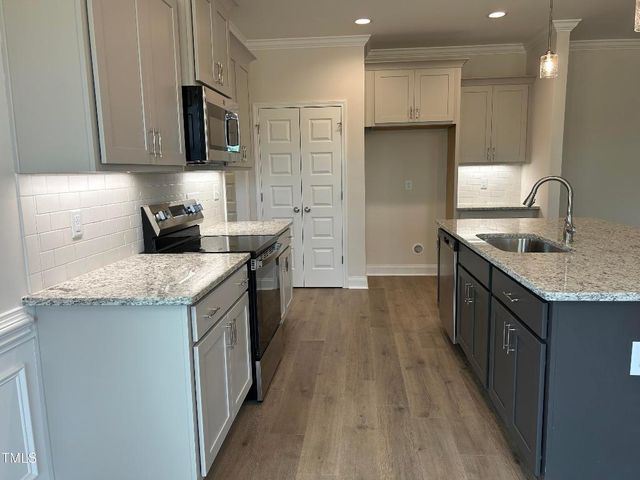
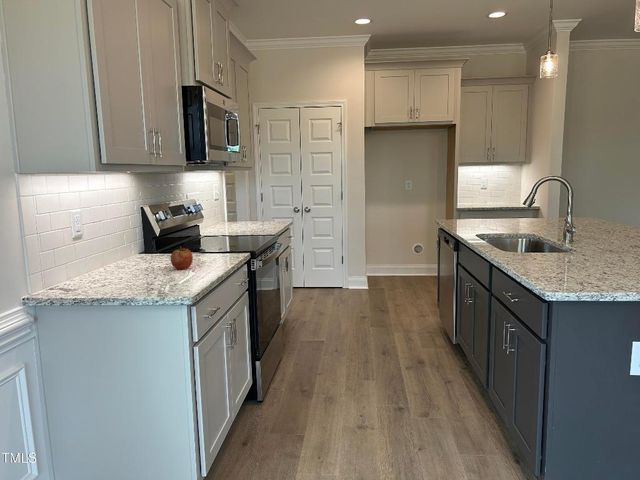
+ fruit [170,246,194,270]
